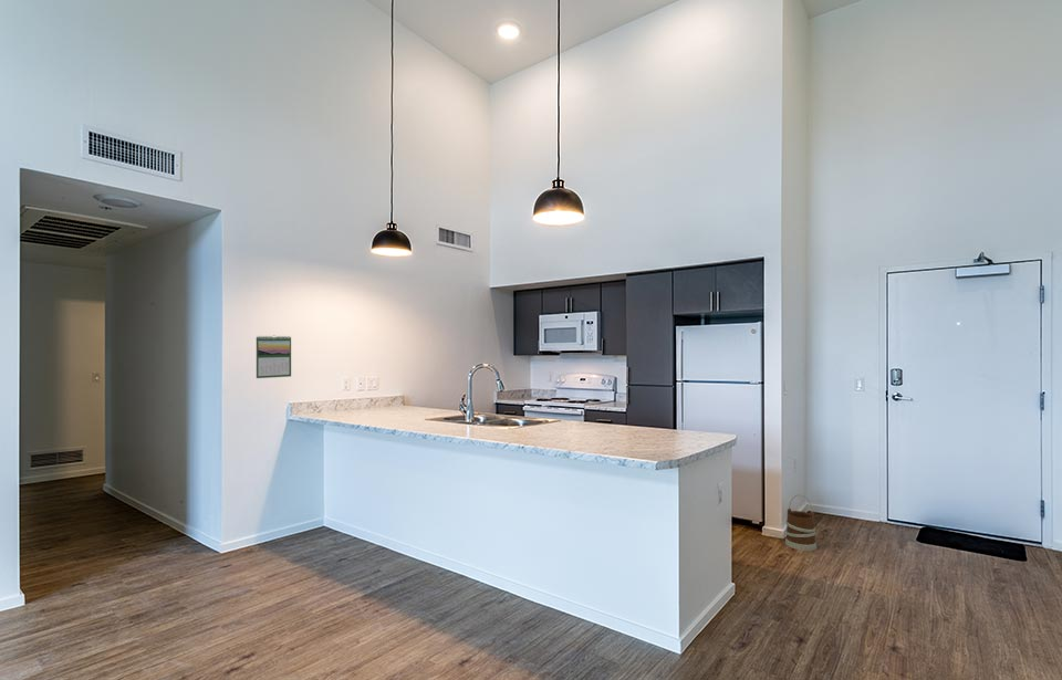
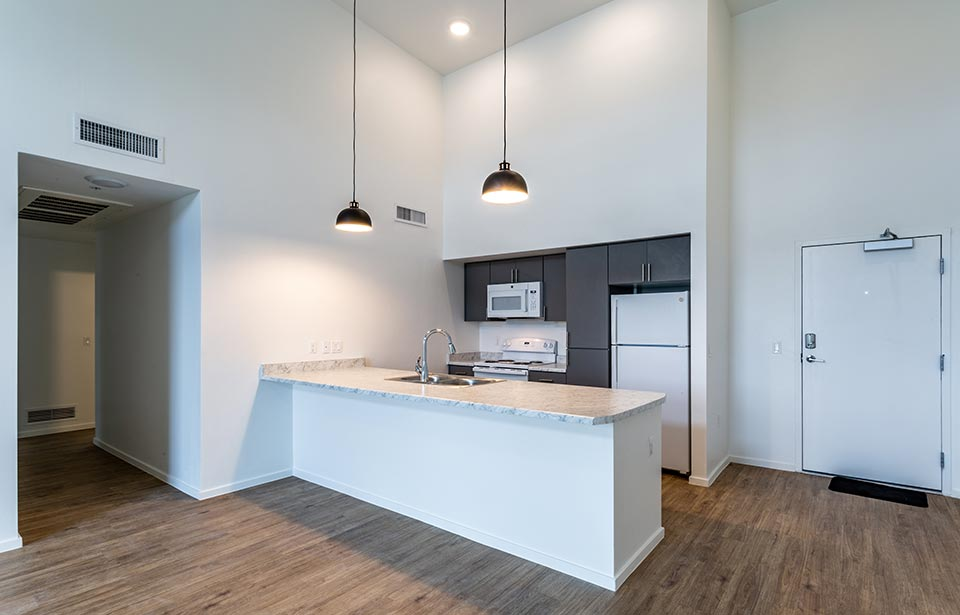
- calendar [256,334,292,379]
- wooden bucket [784,493,818,552]
